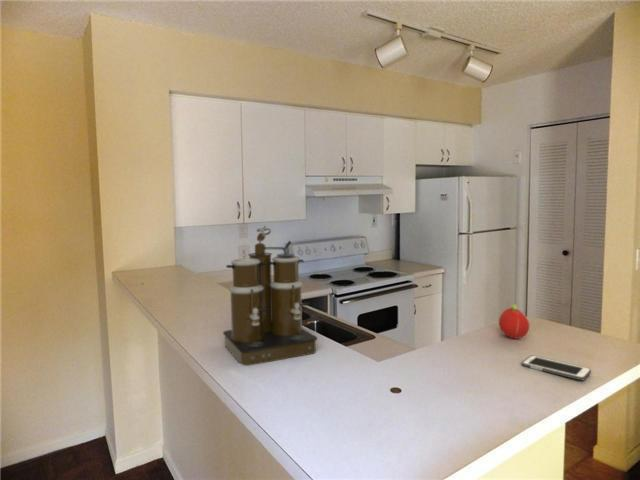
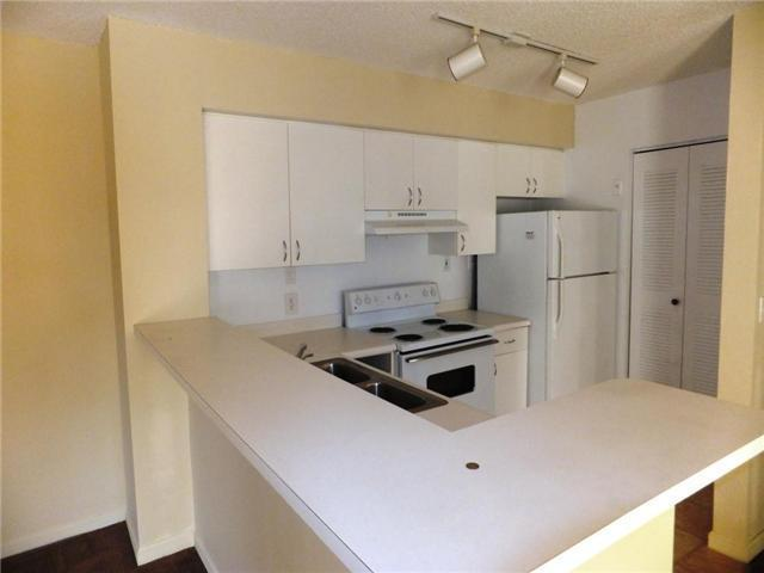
- cell phone [521,355,592,381]
- fruit [498,303,531,339]
- coffee maker [222,225,319,367]
